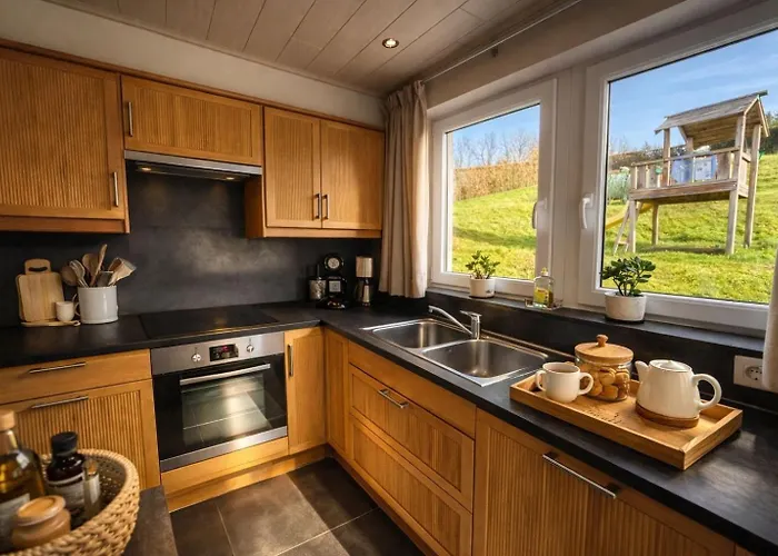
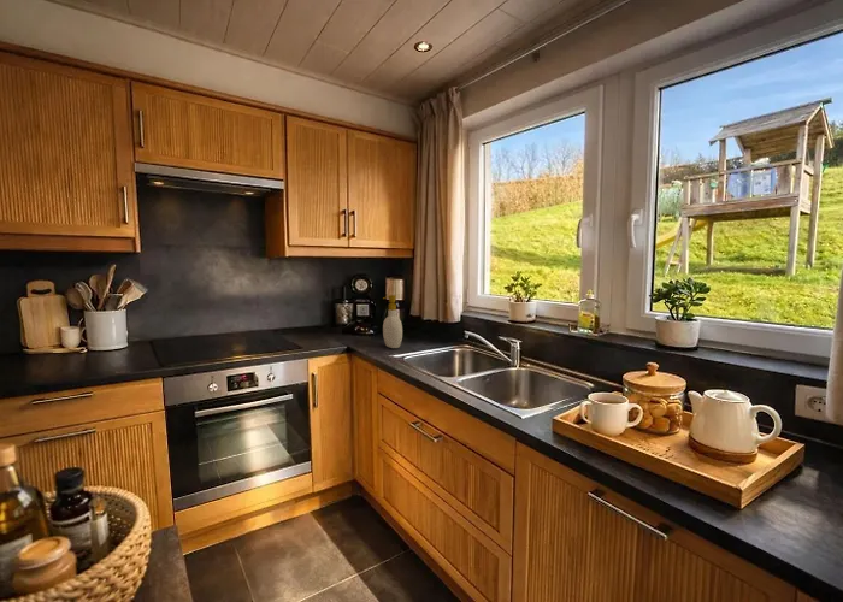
+ soap bottle [382,294,403,349]
